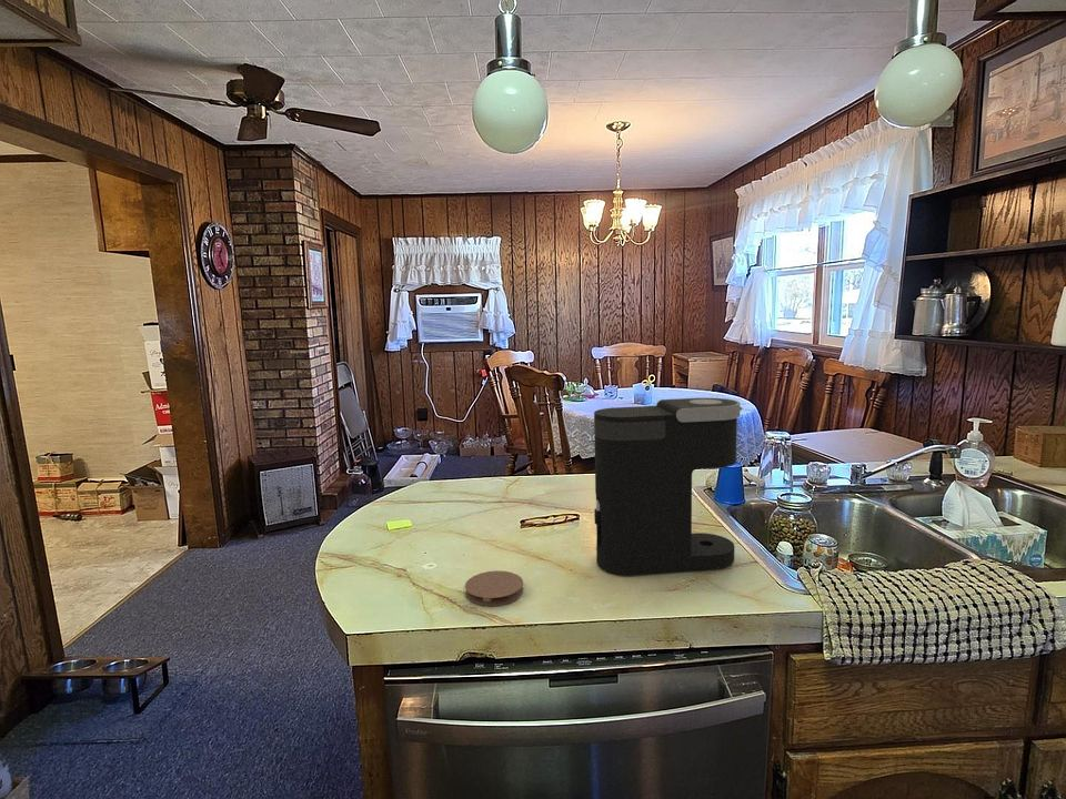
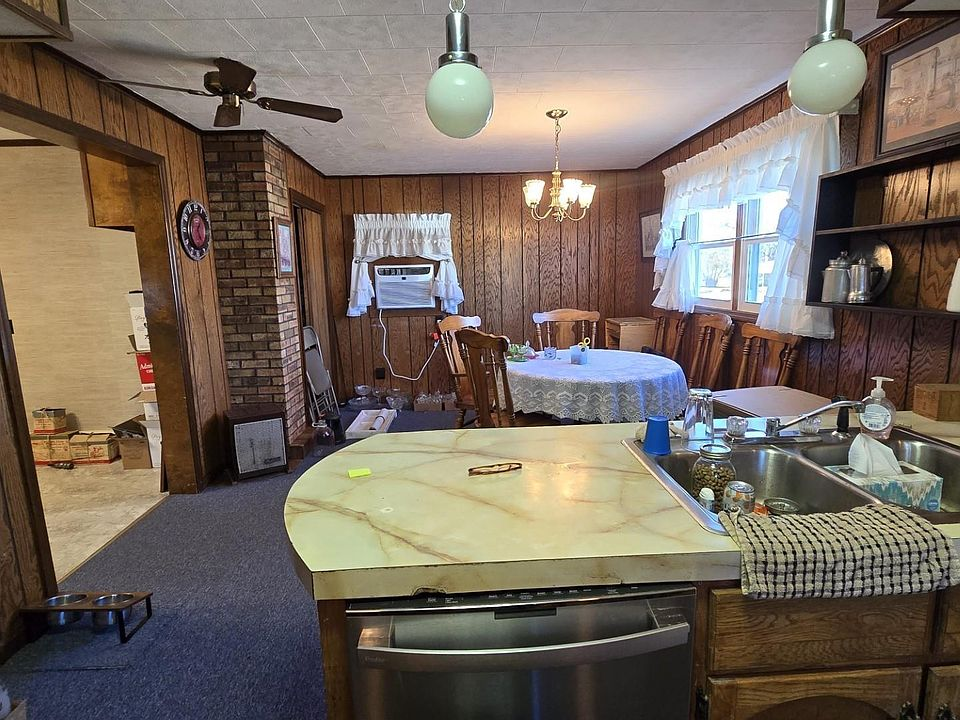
- coaster [464,569,524,607]
- coffee maker [593,396,743,576]
